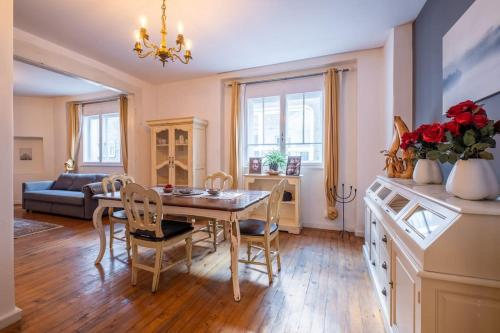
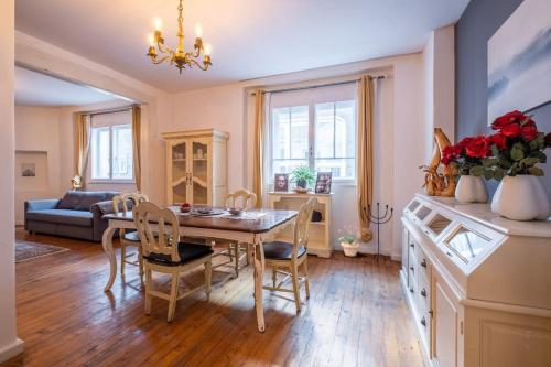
+ potted plant [337,224,363,257]
